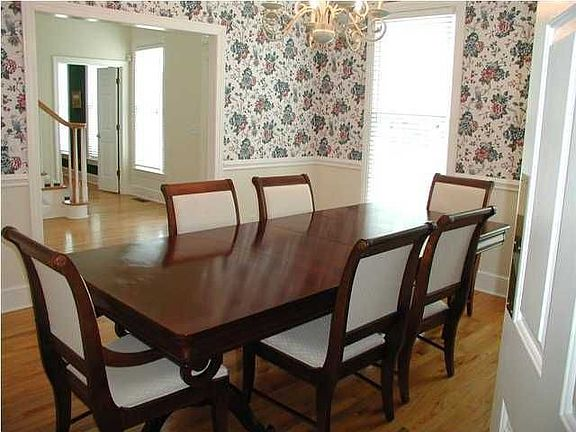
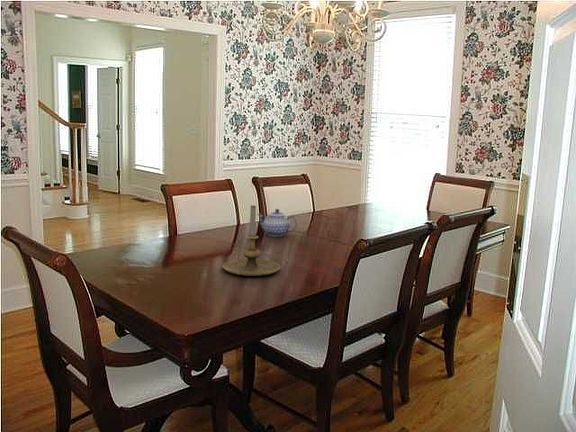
+ candle holder [221,204,282,277]
+ teapot [257,208,299,238]
